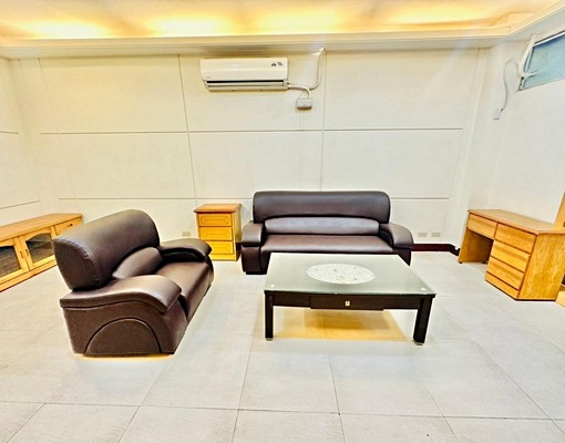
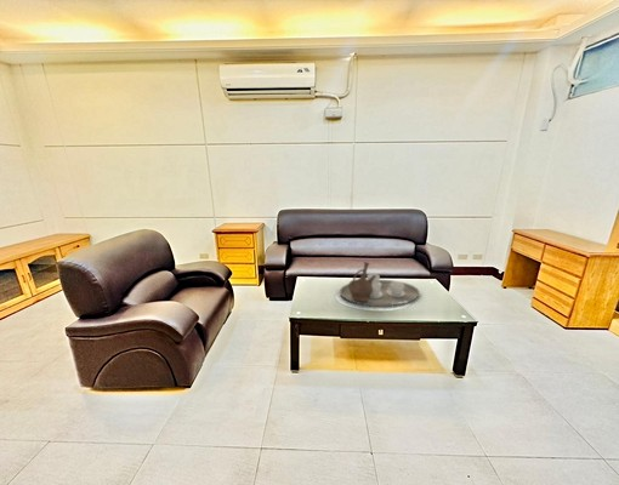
+ tea set [339,261,421,308]
